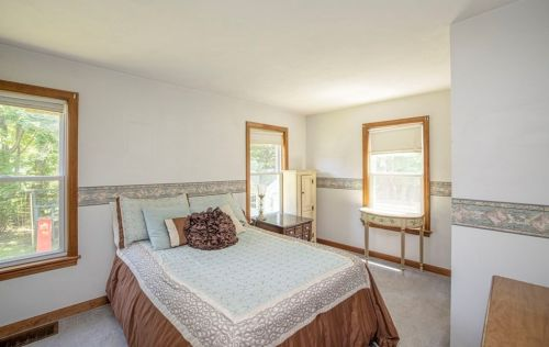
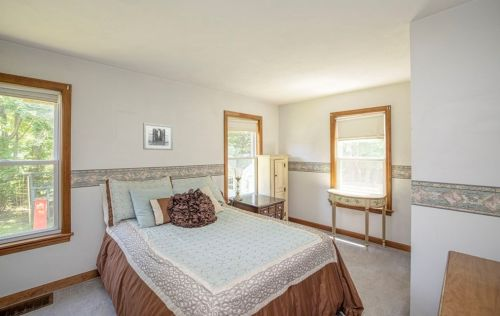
+ wall art [142,122,174,151]
